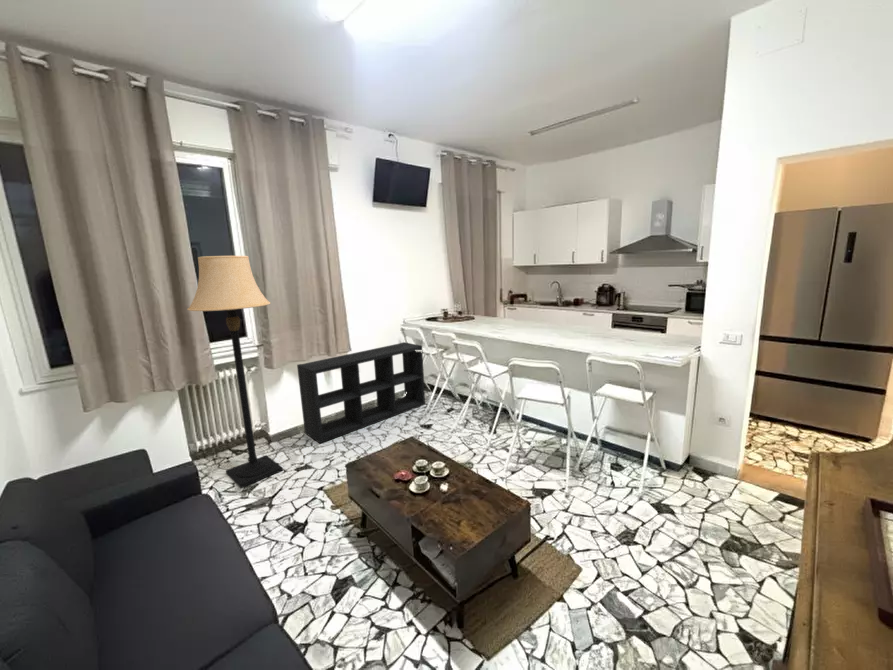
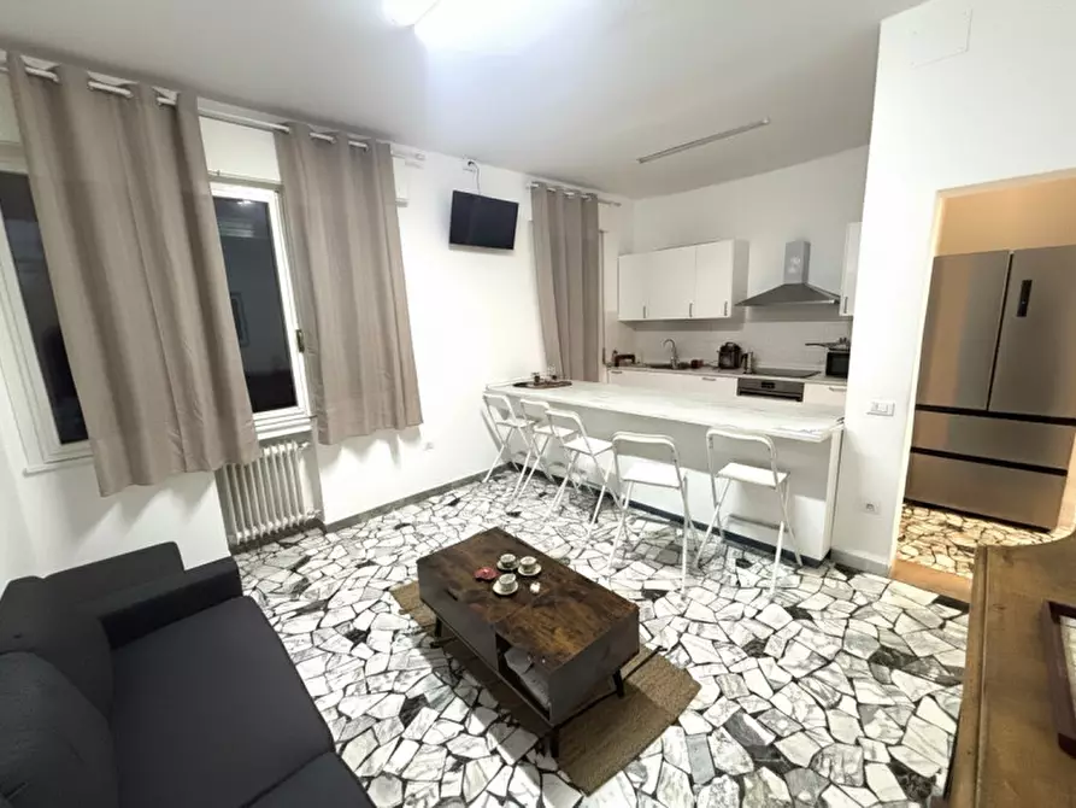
- lamp [186,255,284,489]
- bookshelf [296,341,426,444]
